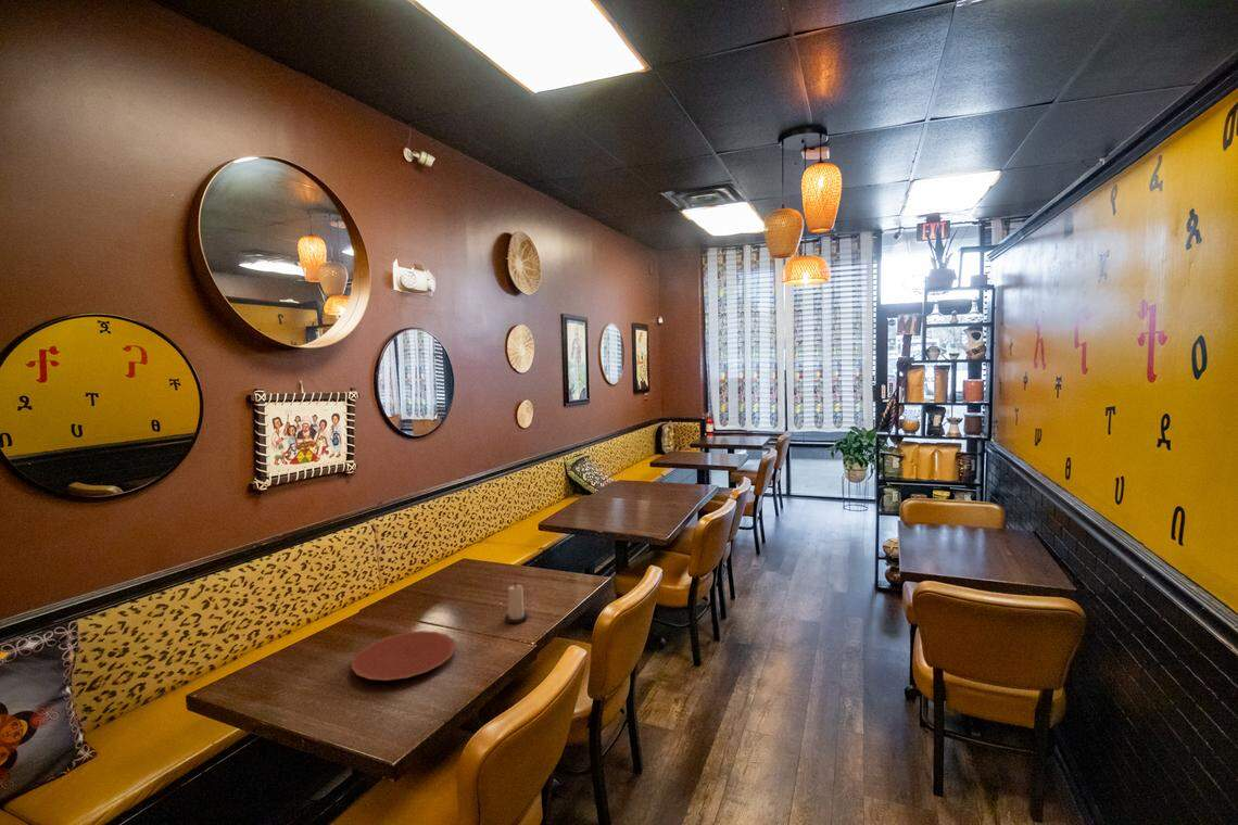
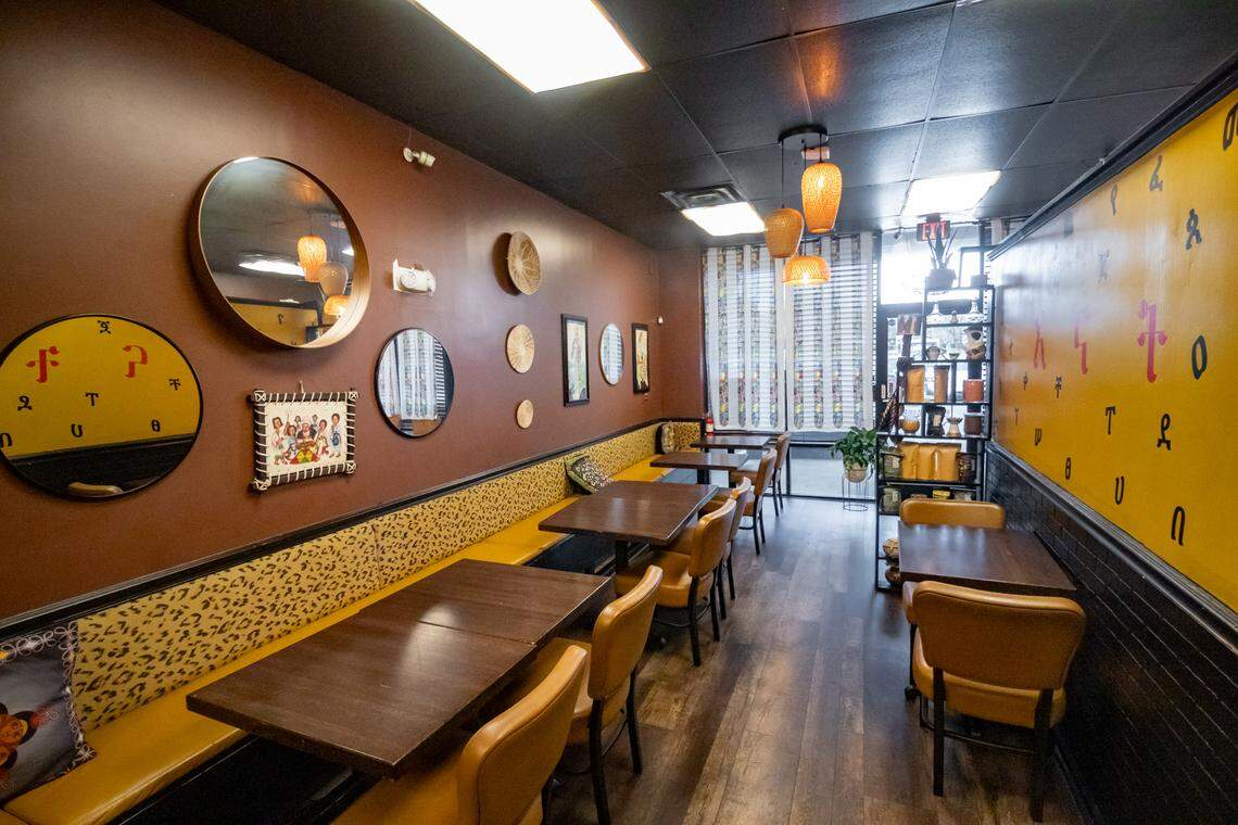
- plate [351,630,457,682]
- candle [504,582,529,624]
